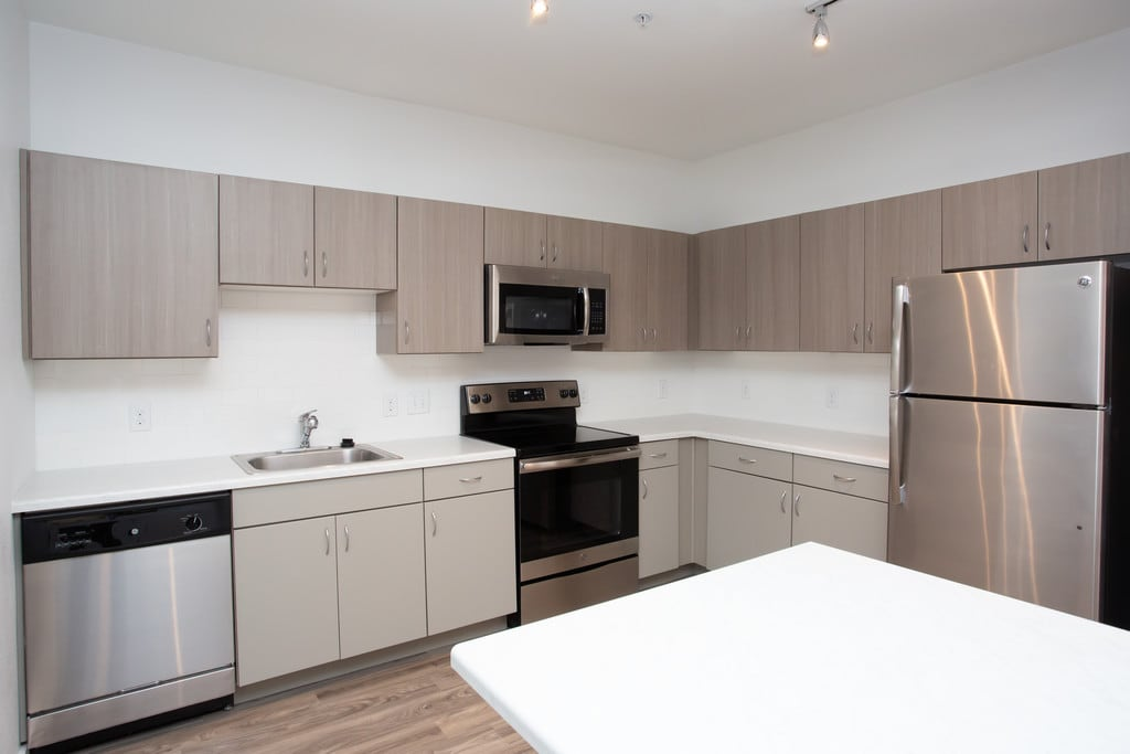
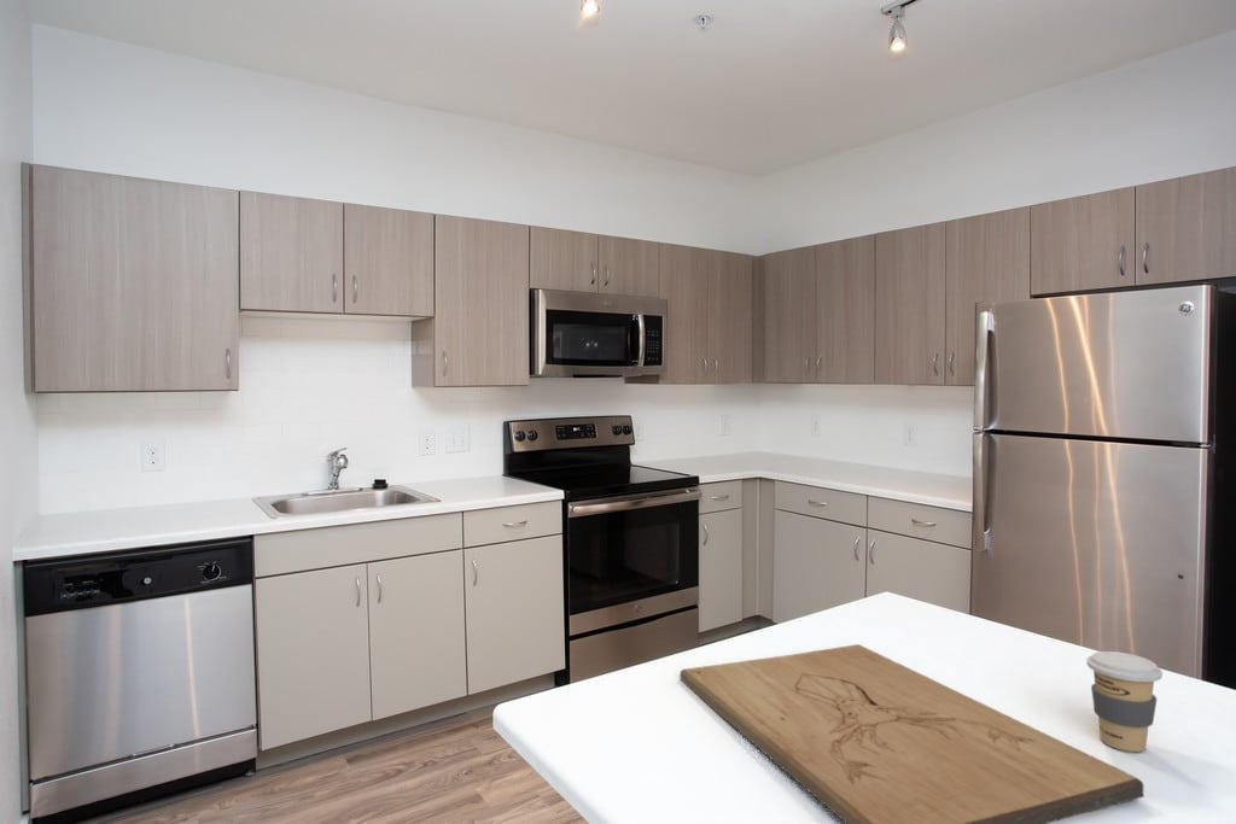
+ cutting board [680,643,1145,824]
+ coffee cup [1085,650,1164,753]
